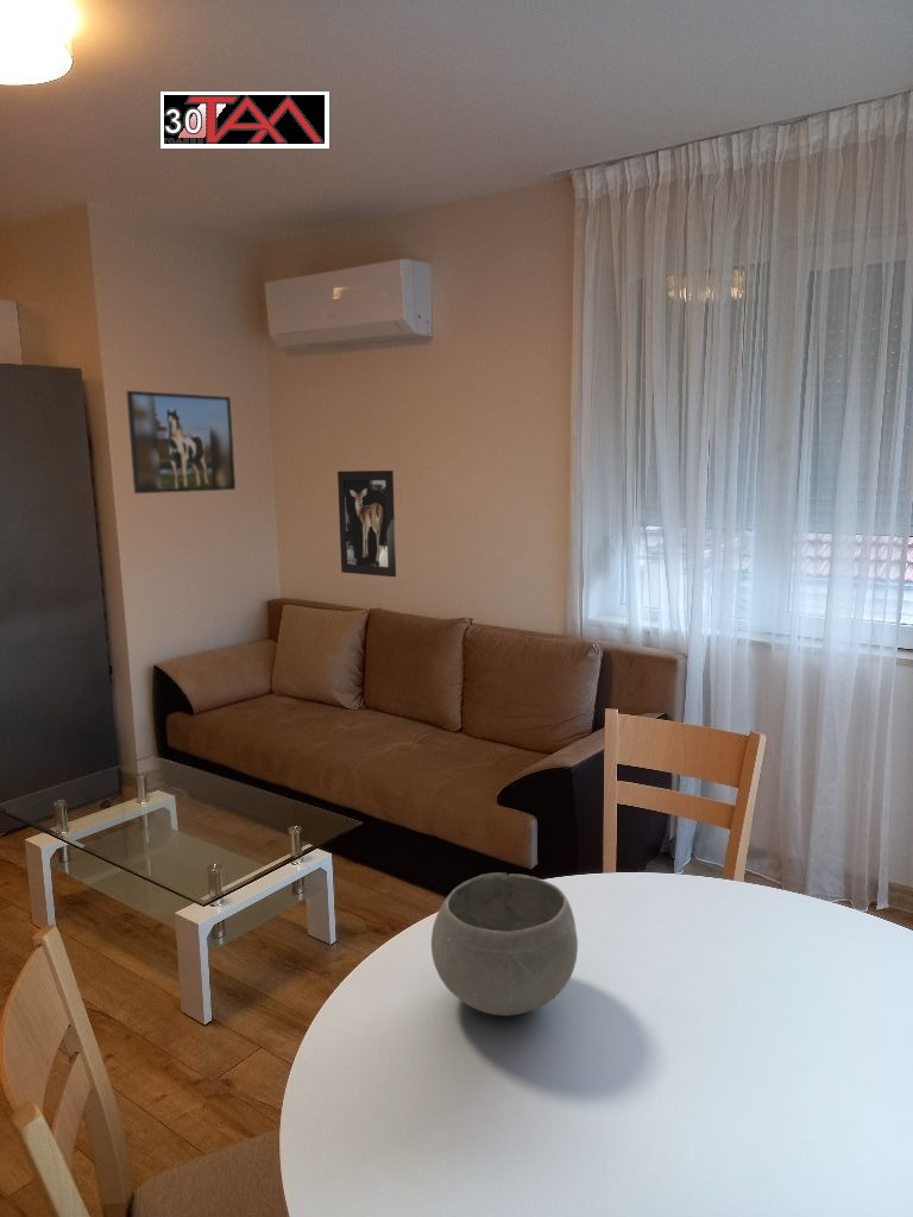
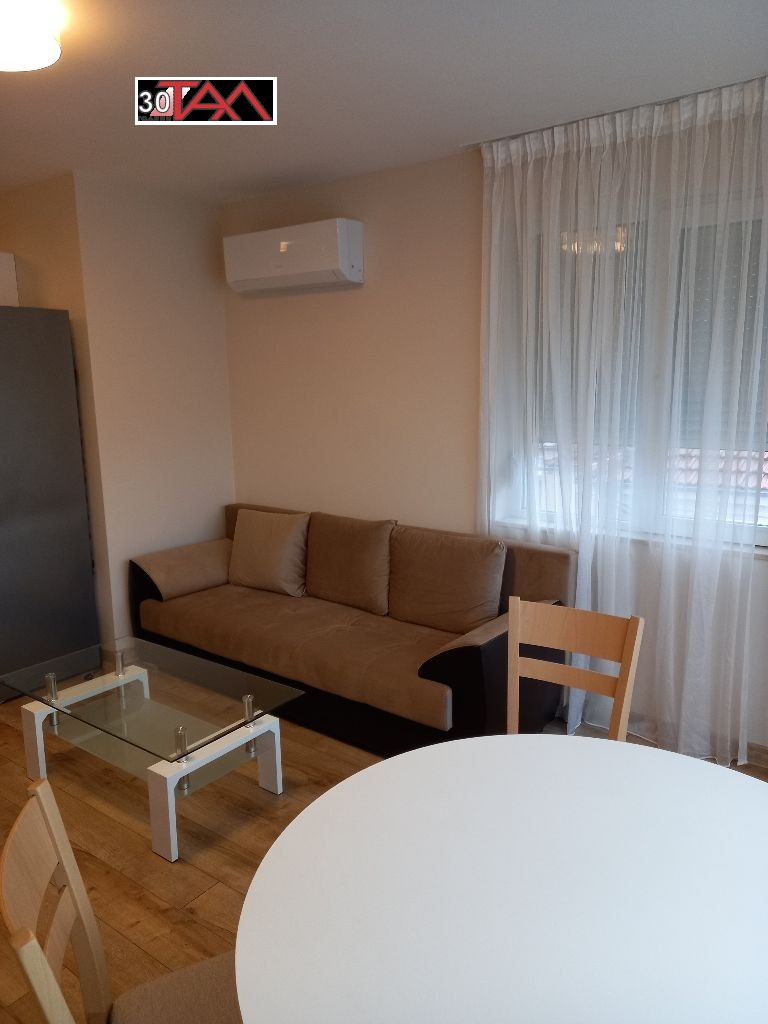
- wall art [336,469,397,578]
- bowl [430,871,579,1017]
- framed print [125,390,237,494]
